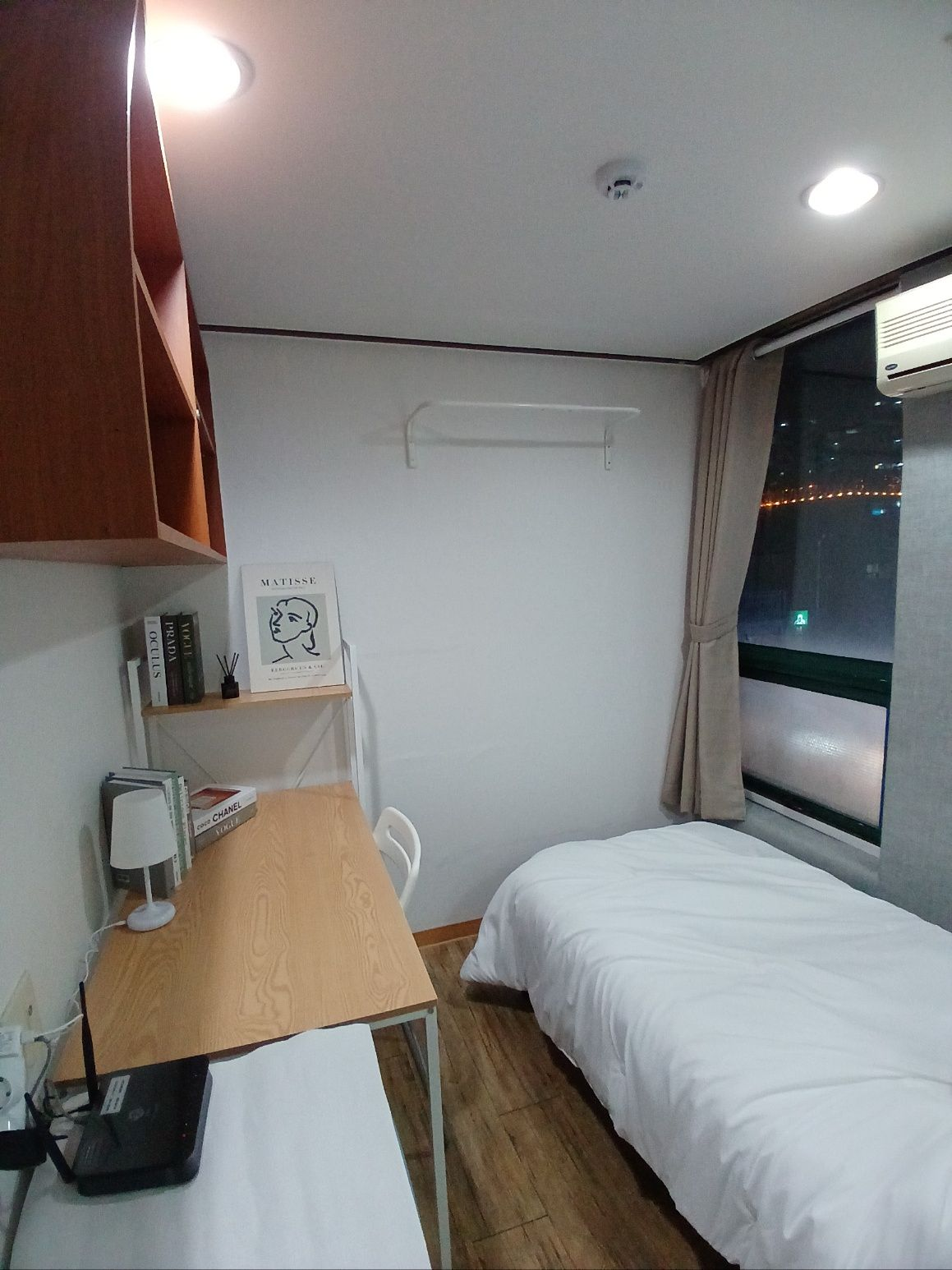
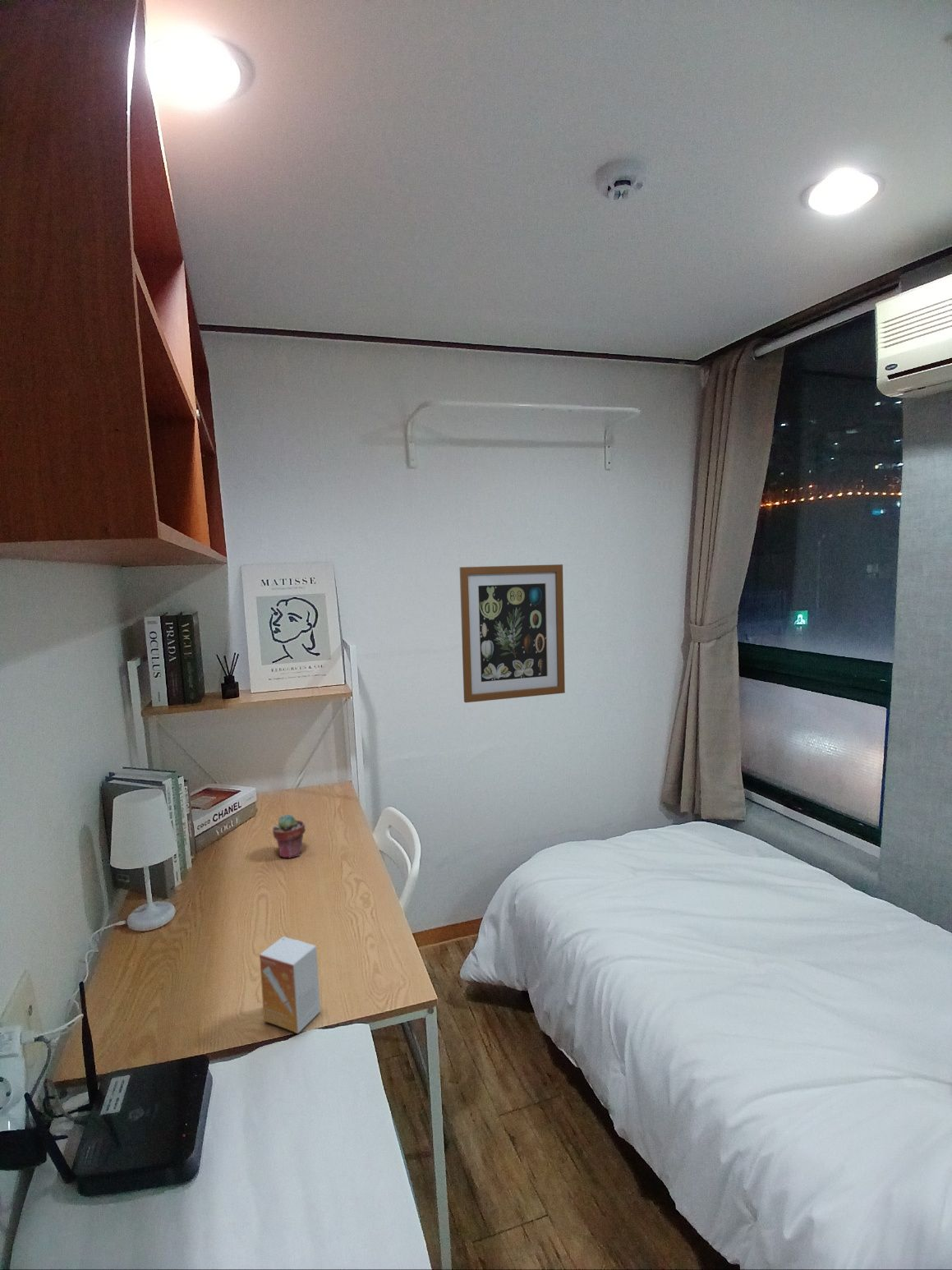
+ potted succulent [272,813,306,858]
+ wall art [459,564,566,703]
+ small box [259,936,321,1034]
